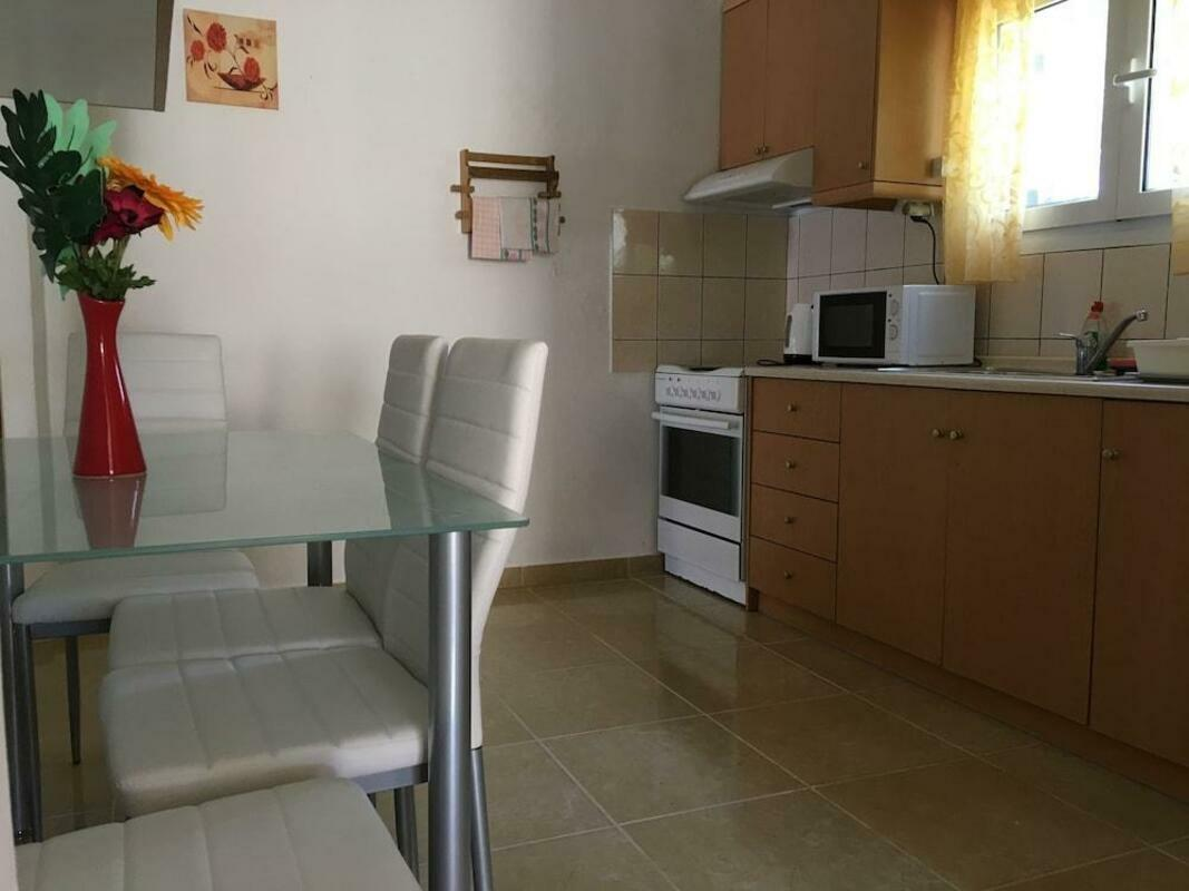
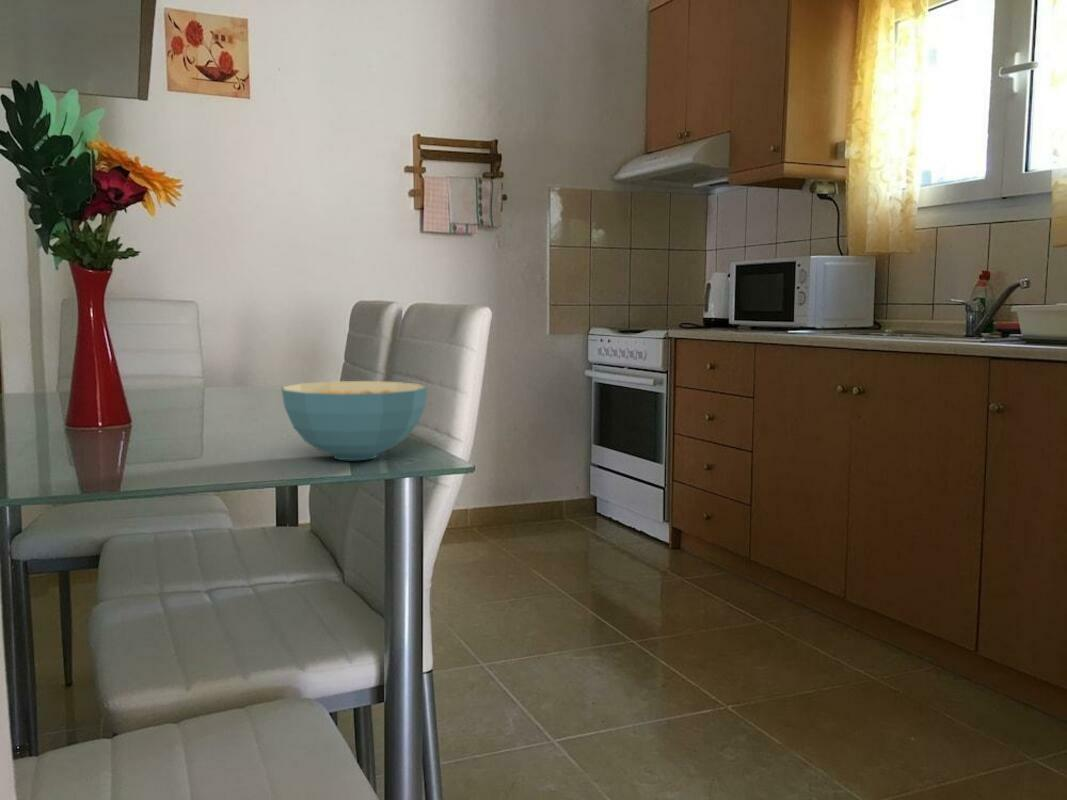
+ cereal bowl [280,380,428,461]
